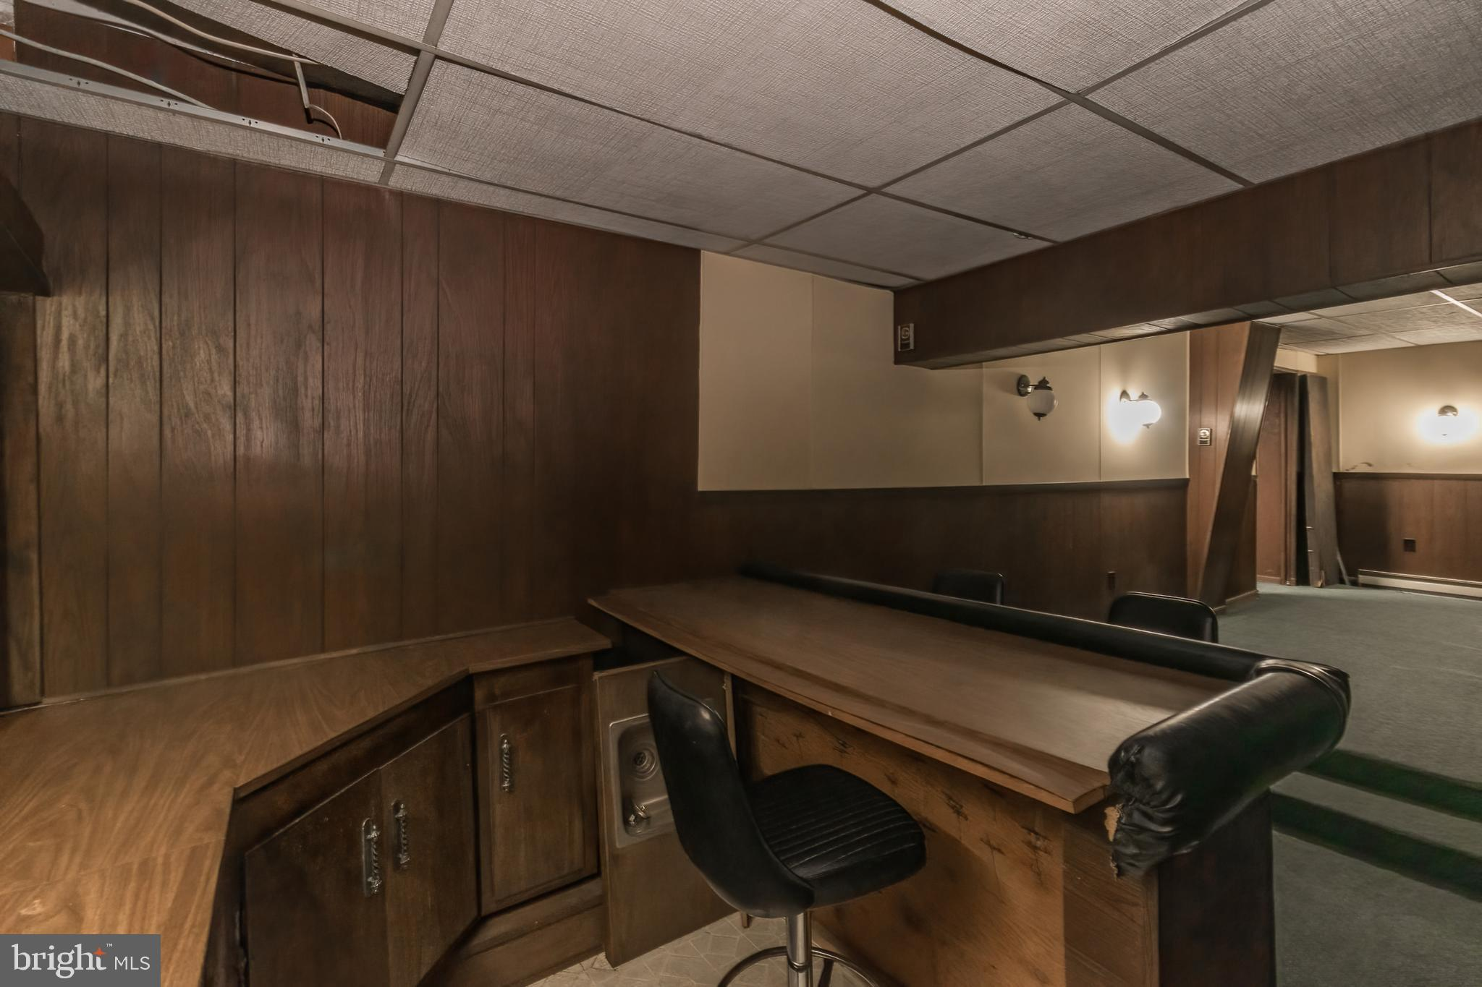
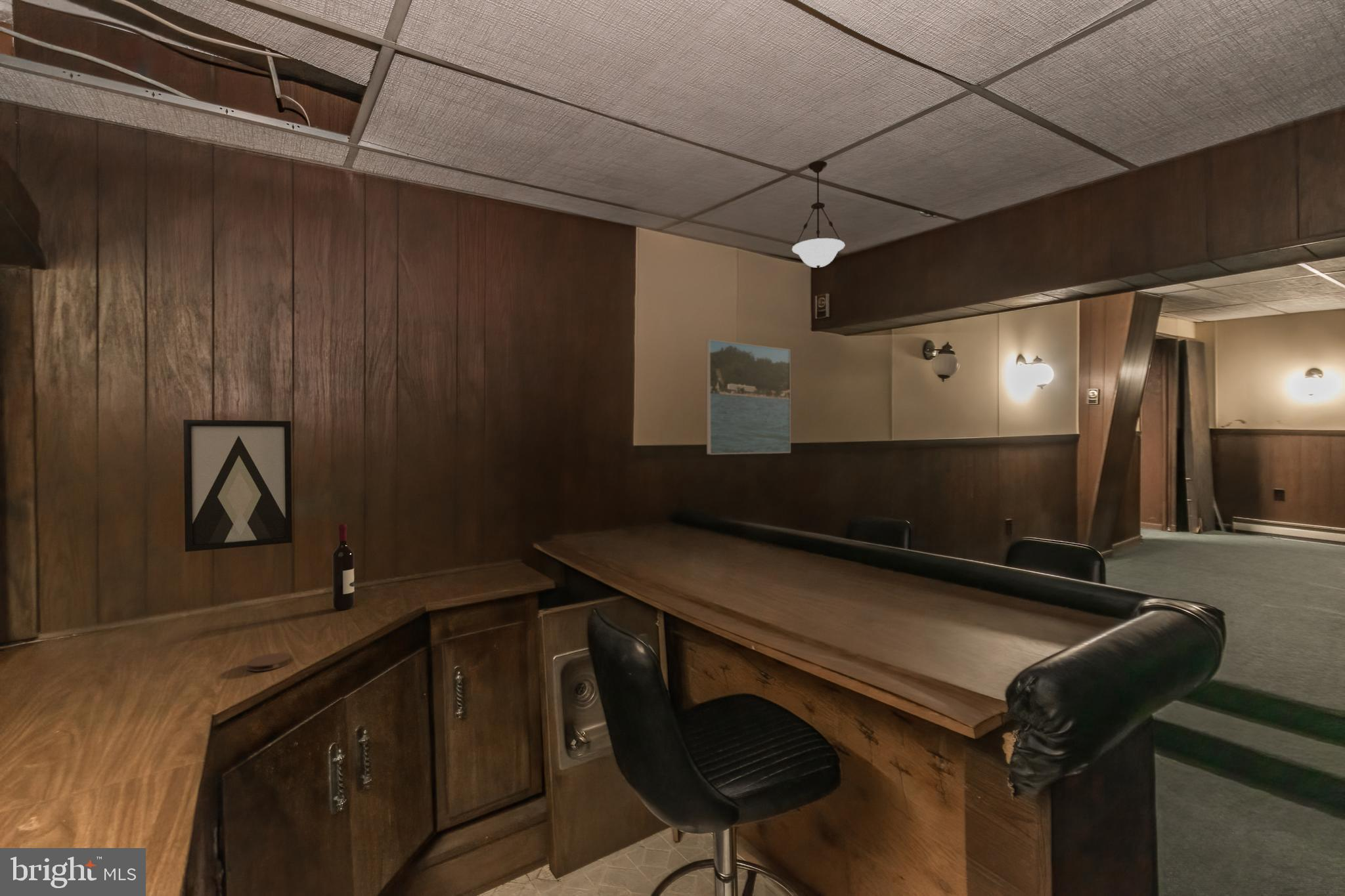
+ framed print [705,339,791,455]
+ pendant light [791,160,845,268]
+ wall art [183,419,293,553]
+ wine bottle [332,523,355,610]
+ coaster [246,652,291,672]
